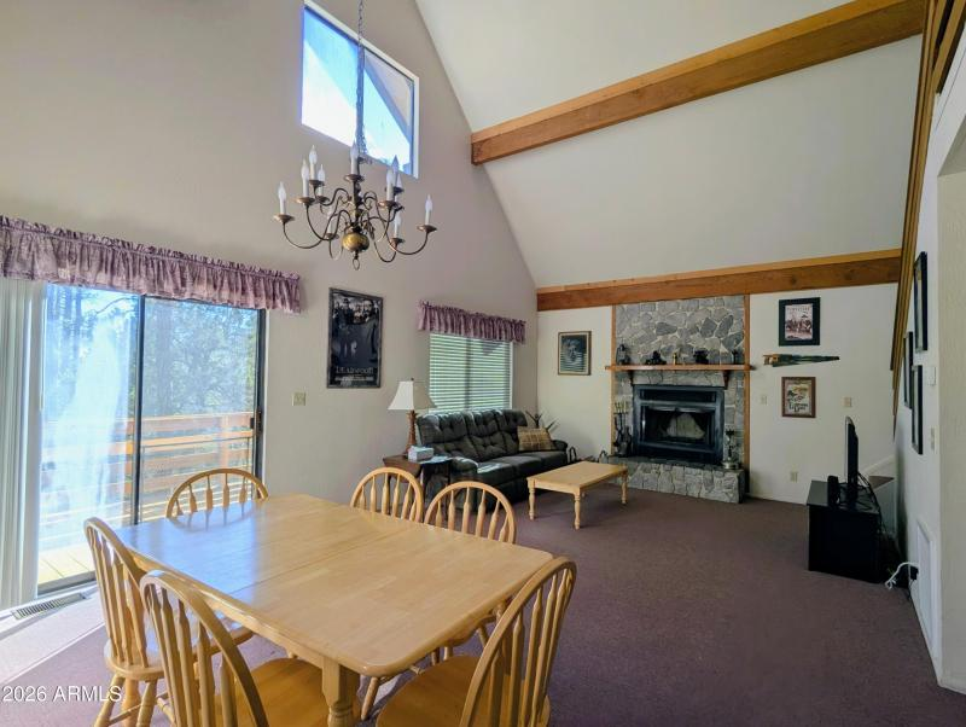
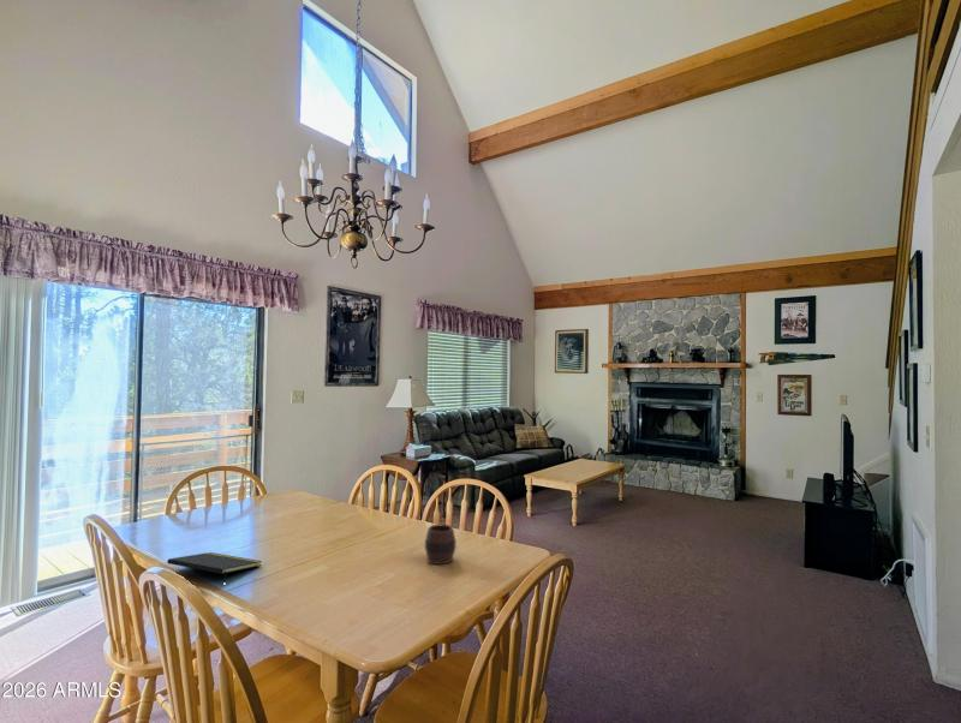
+ notepad [166,551,263,581]
+ cup [424,524,458,566]
